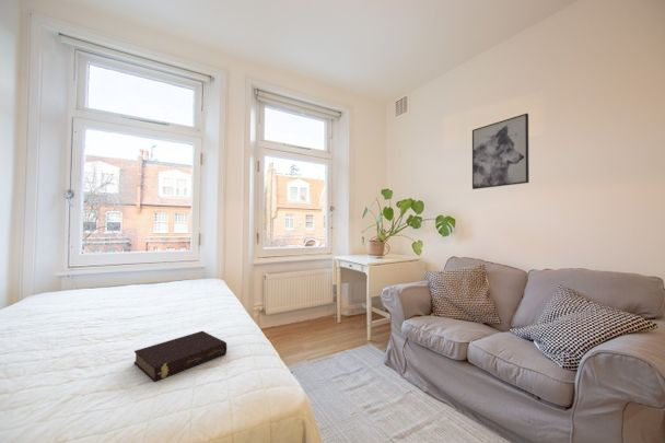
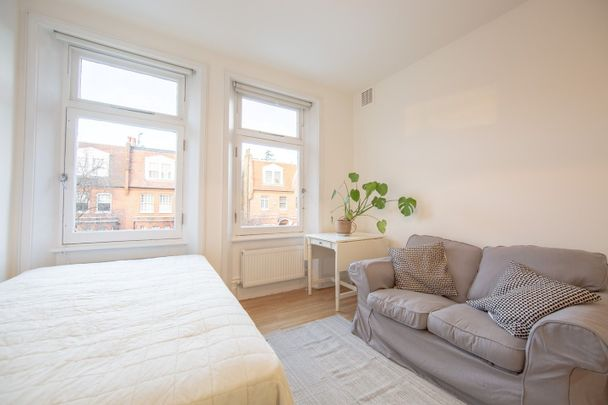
- book [133,330,228,383]
- wall art [471,113,530,190]
